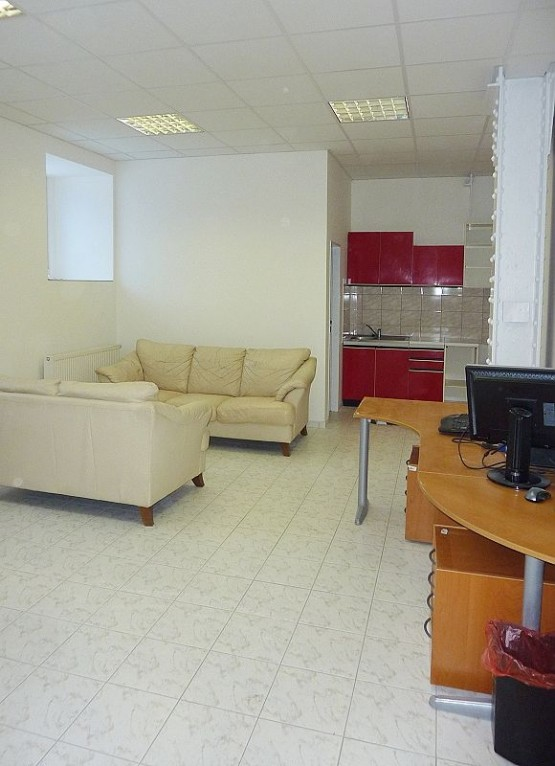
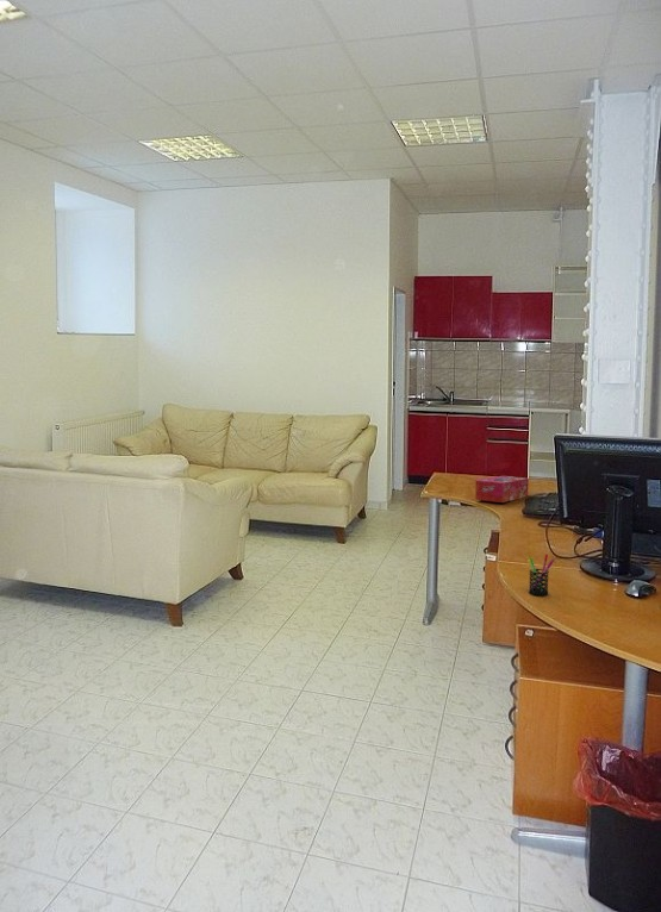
+ pen holder [526,552,555,596]
+ tissue box [474,475,530,504]
